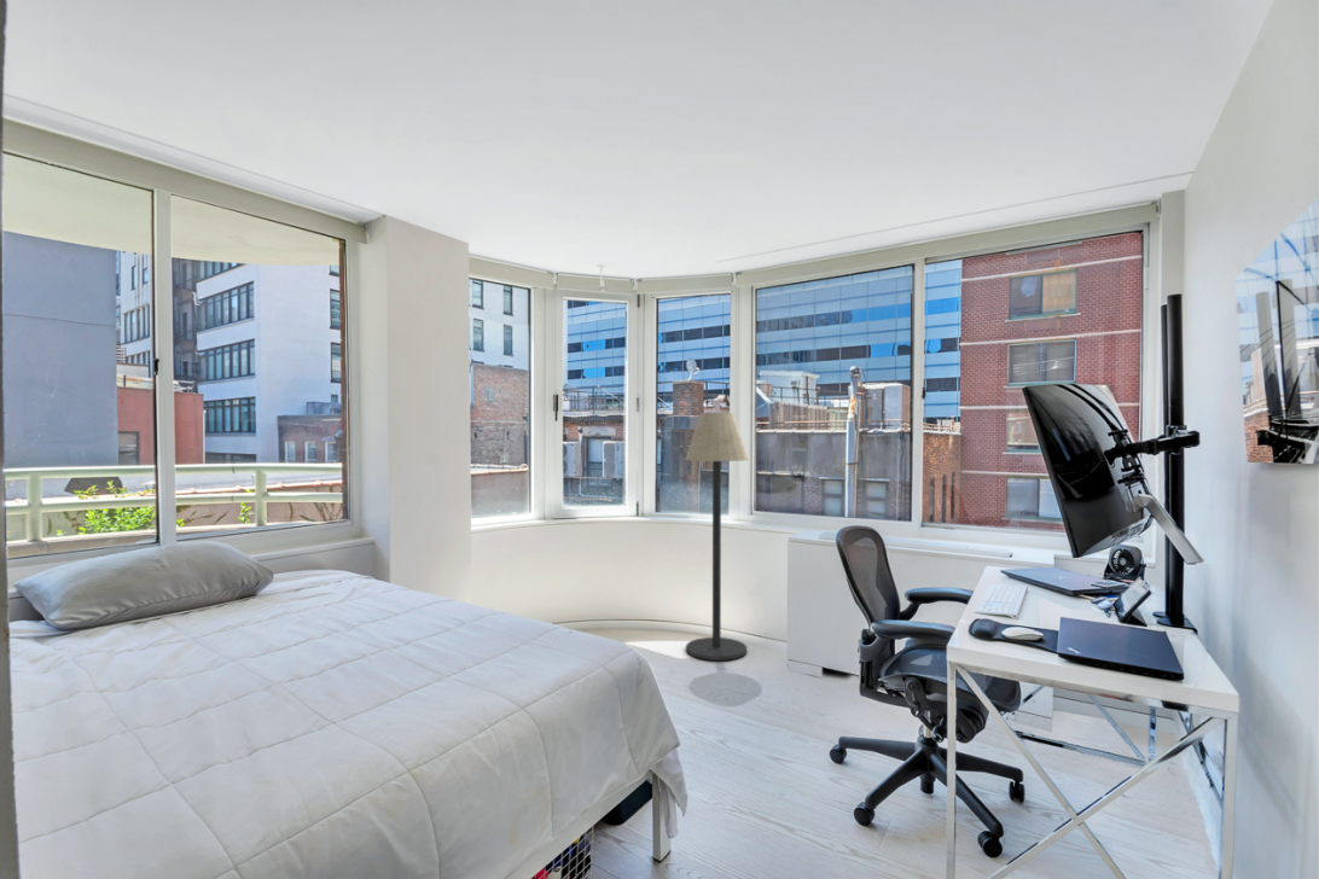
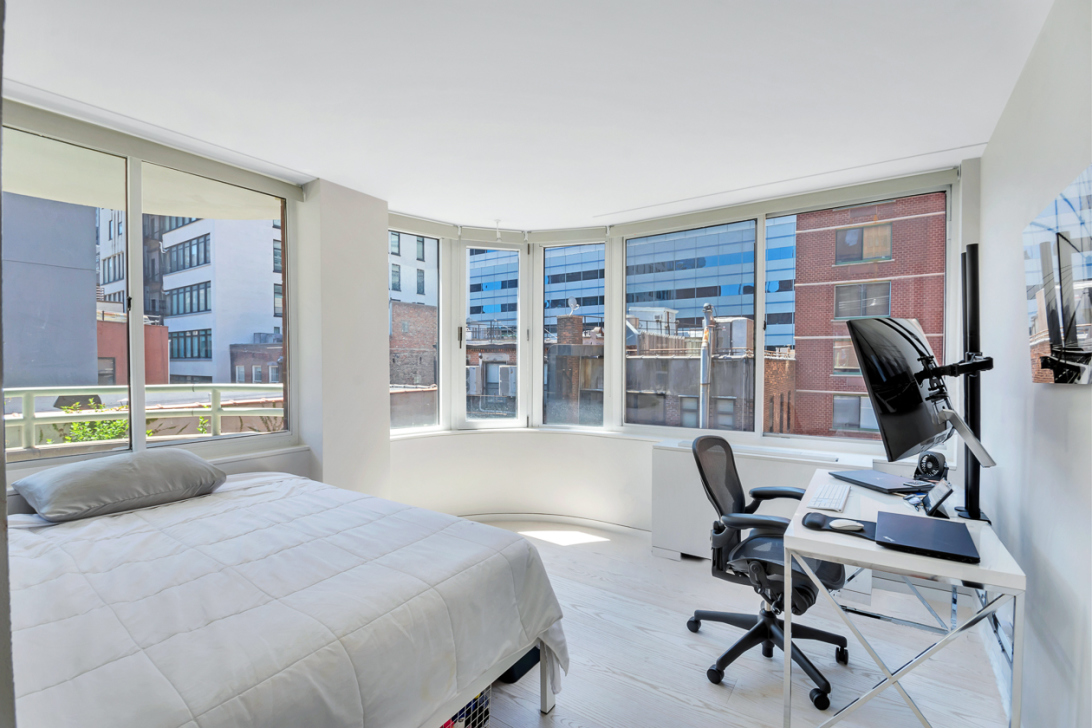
- floor lamp [684,412,750,662]
